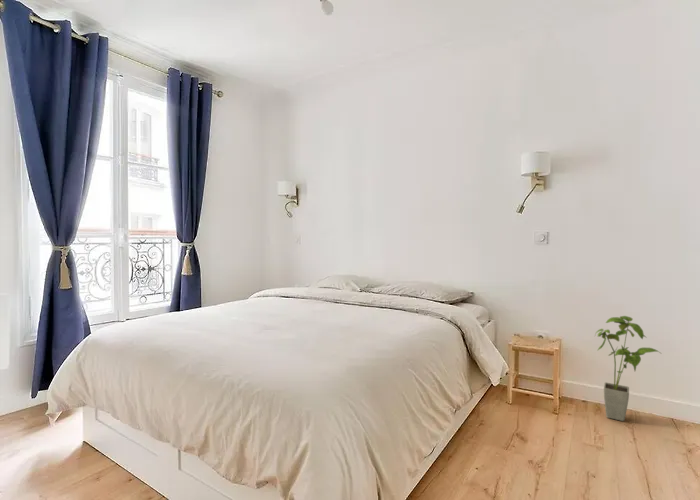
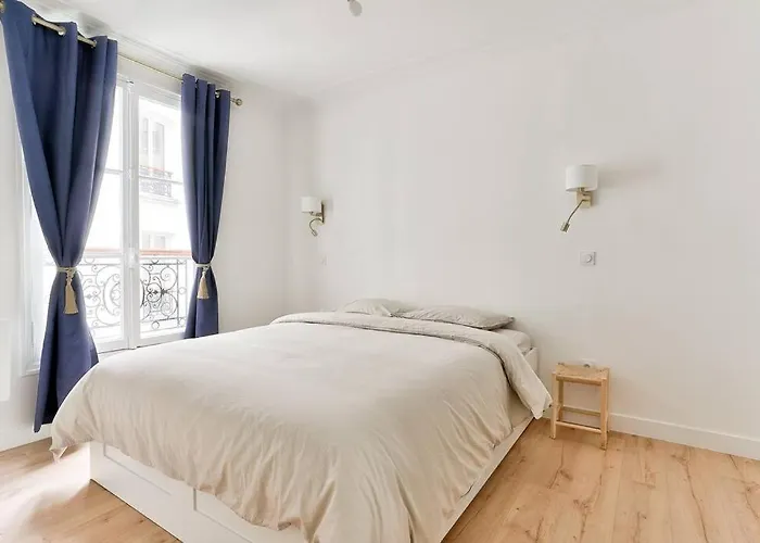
- house plant [594,315,661,422]
